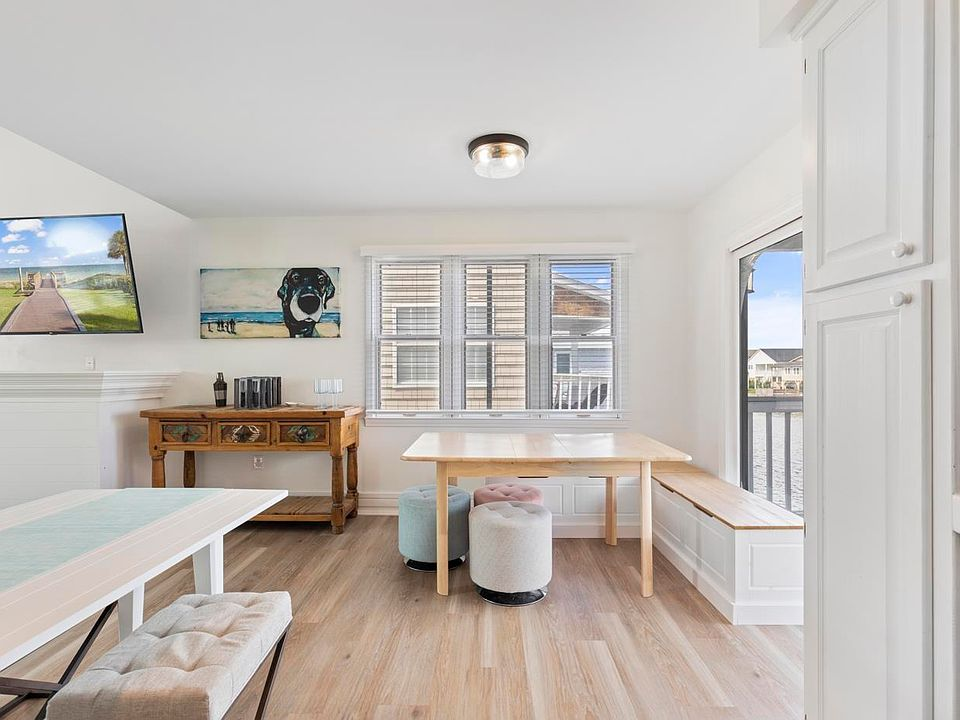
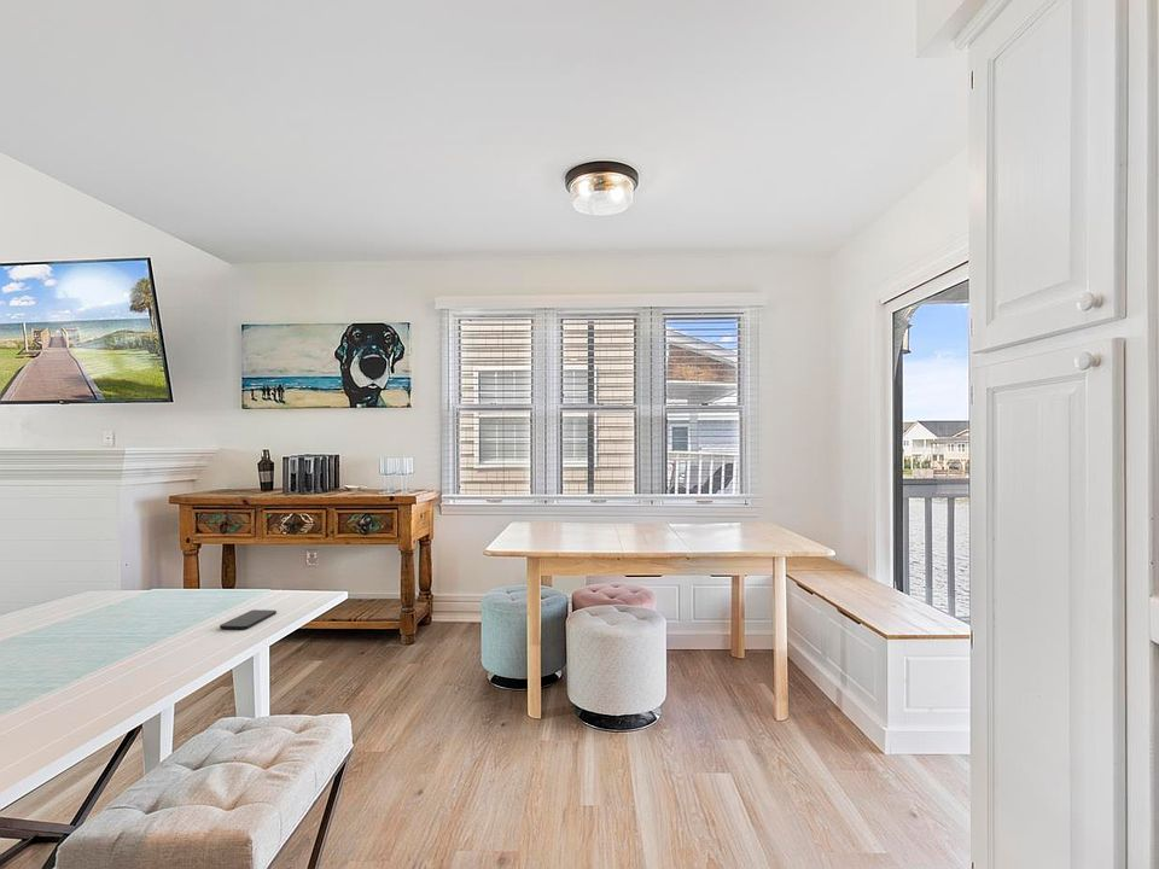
+ smartphone [219,608,278,630]
